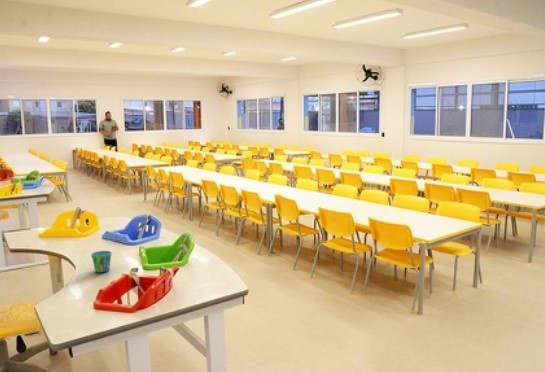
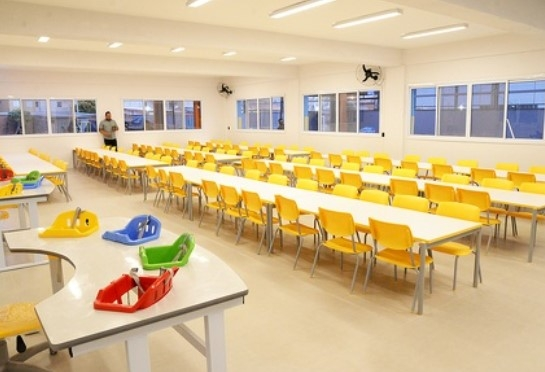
- snack cup [90,250,113,274]
